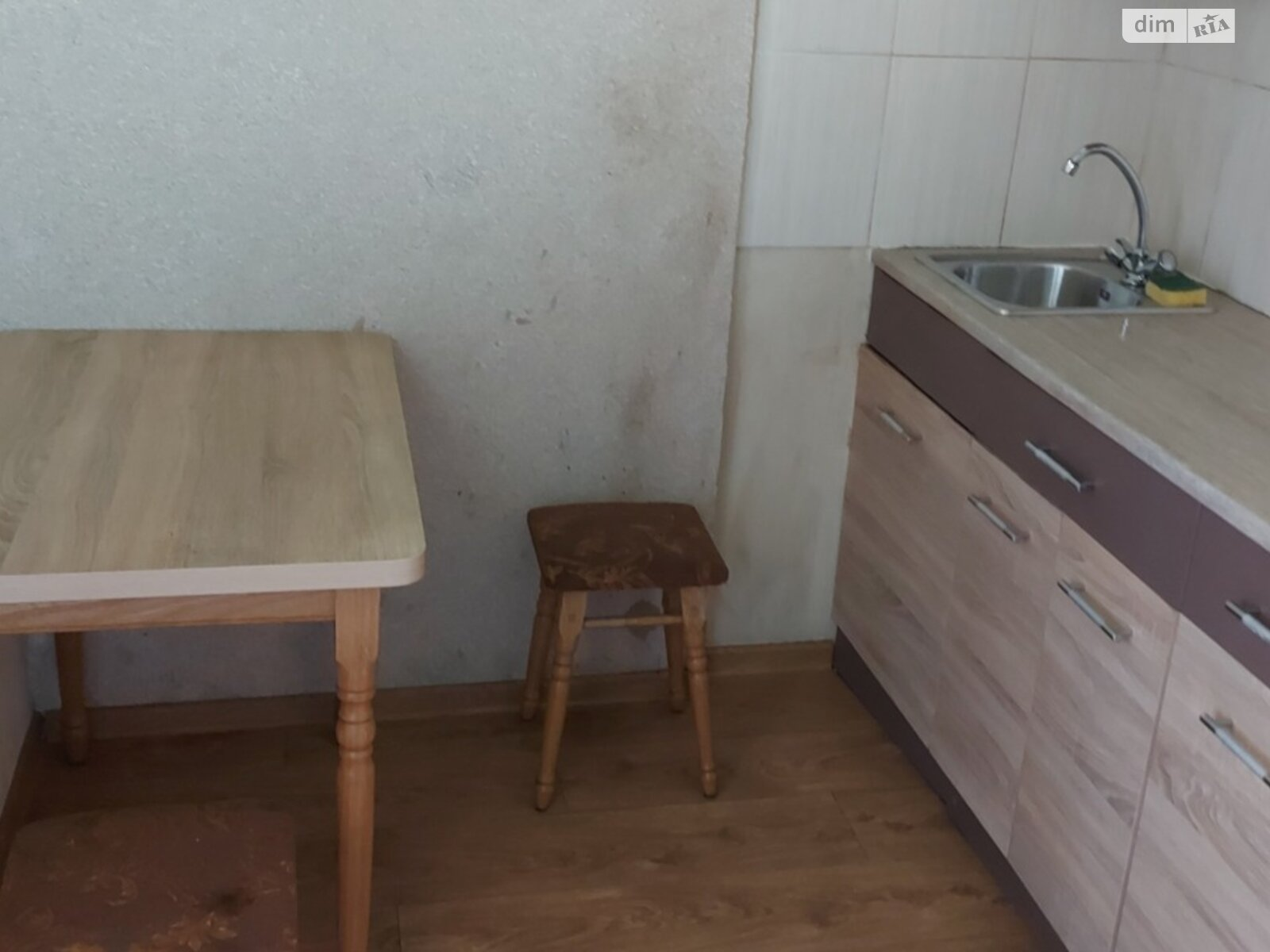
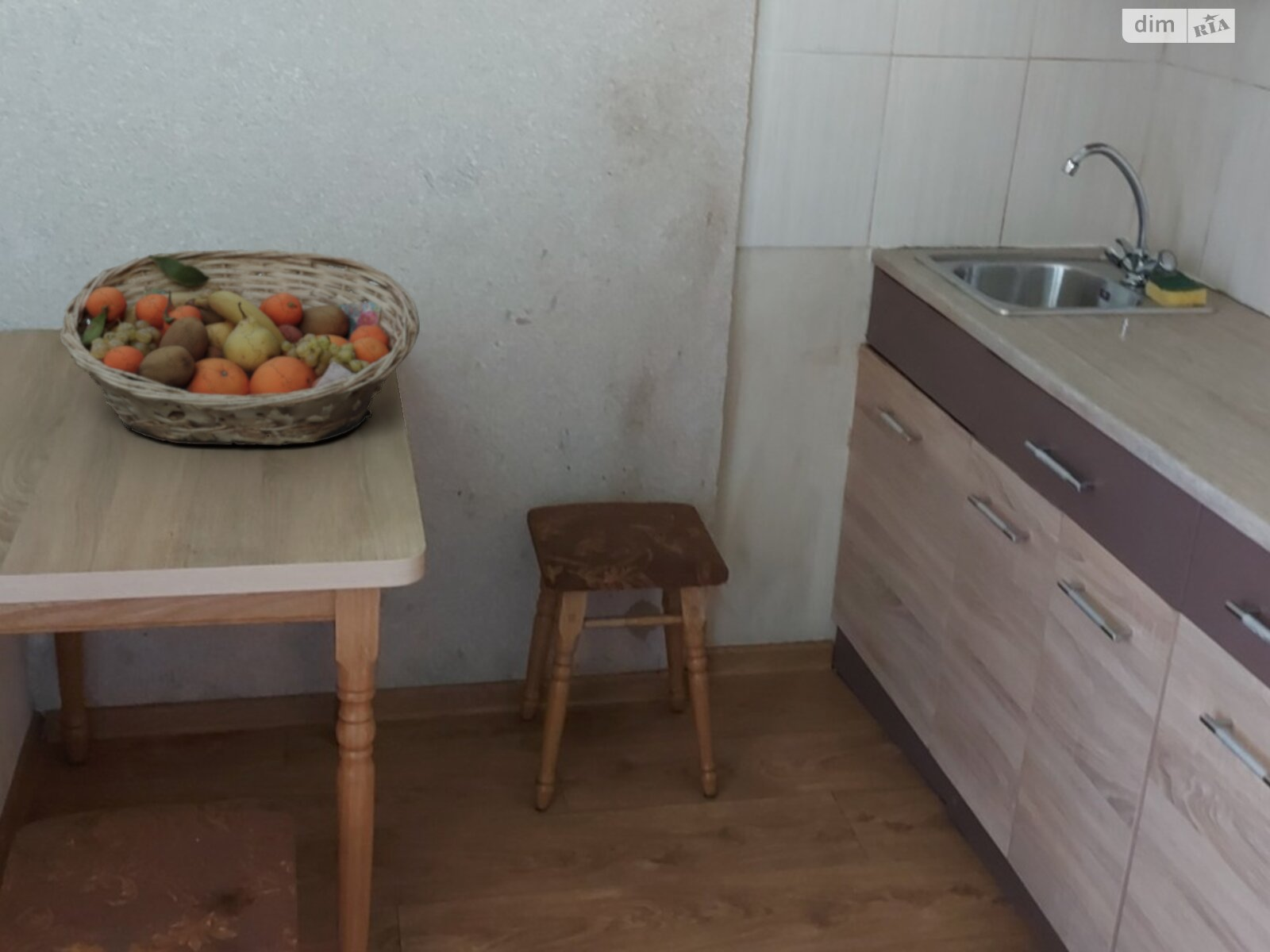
+ fruit basket [59,248,421,446]
